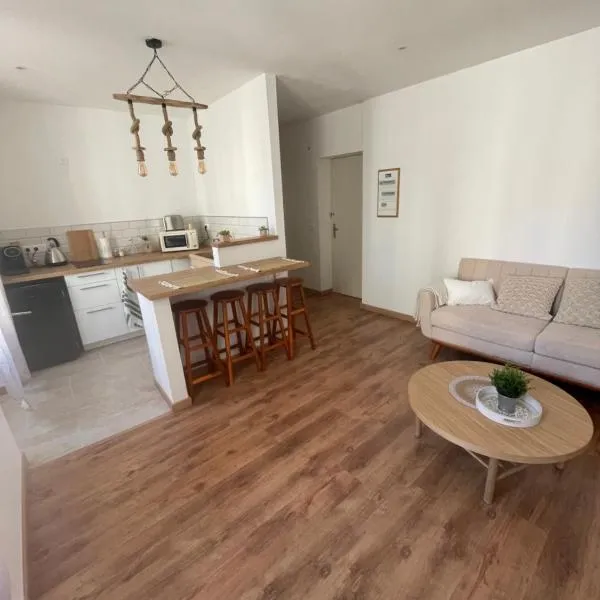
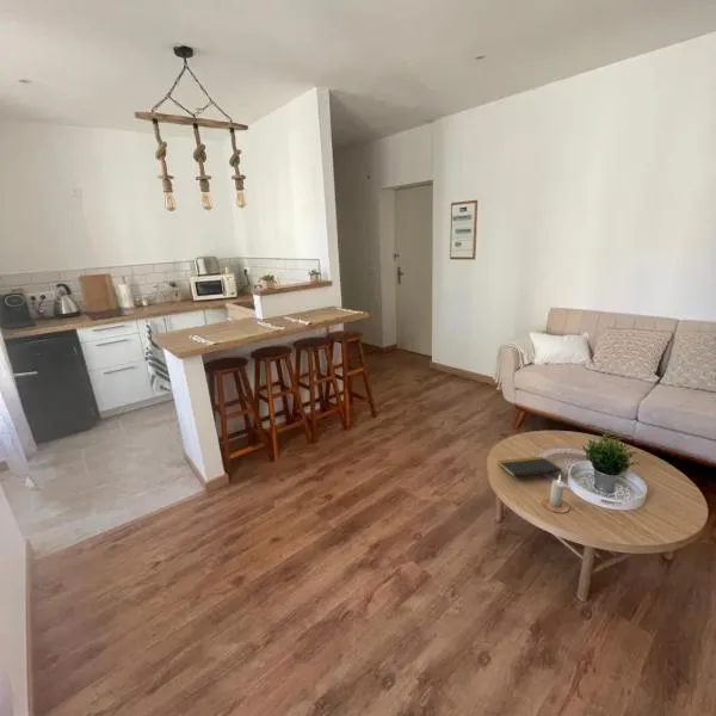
+ candle [541,474,570,514]
+ notepad [496,456,563,479]
